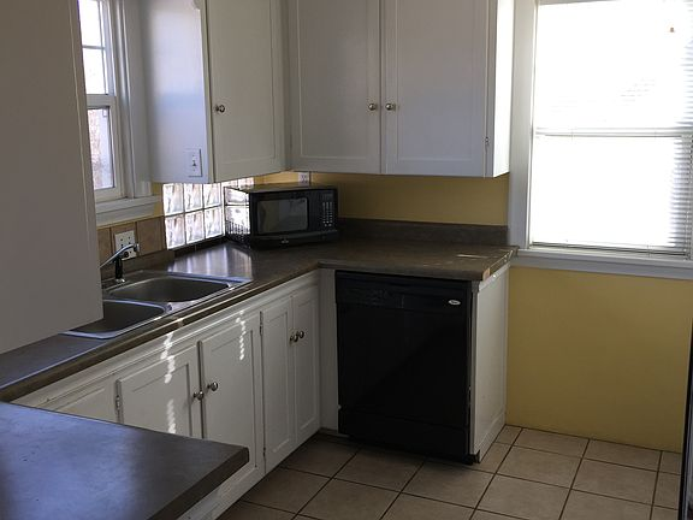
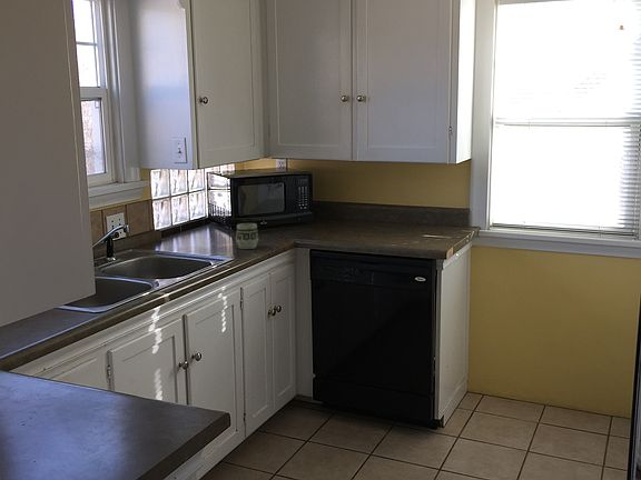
+ cup [235,222,259,250]
